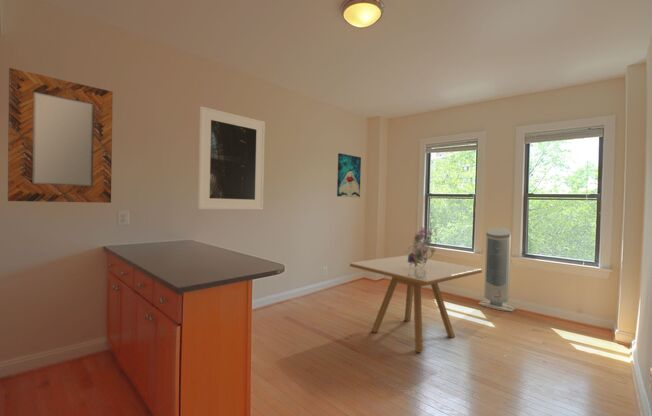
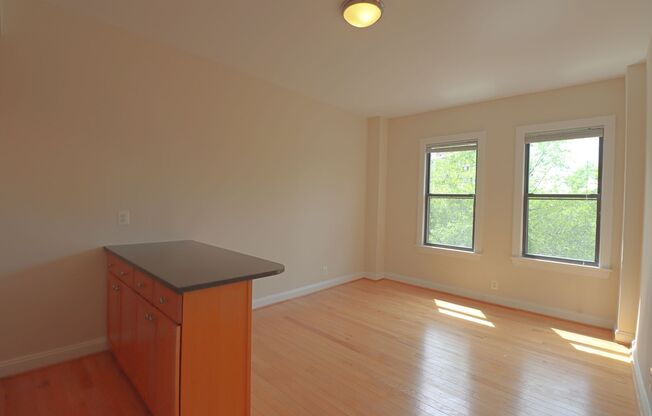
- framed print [197,105,266,210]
- air purifier [477,227,516,313]
- home mirror [7,67,114,204]
- dining table [349,255,483,354]
- wall art [336,152,362,198]
- bouquet [403,219,451,268]
